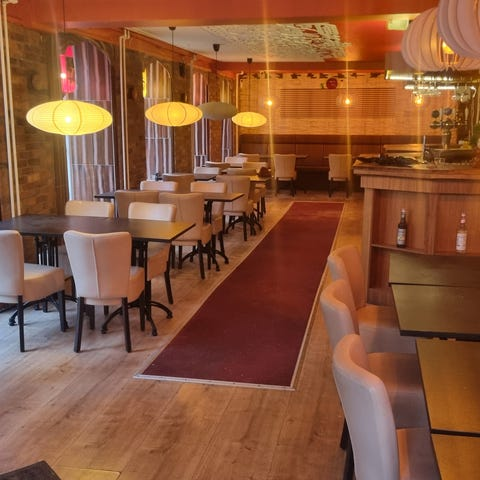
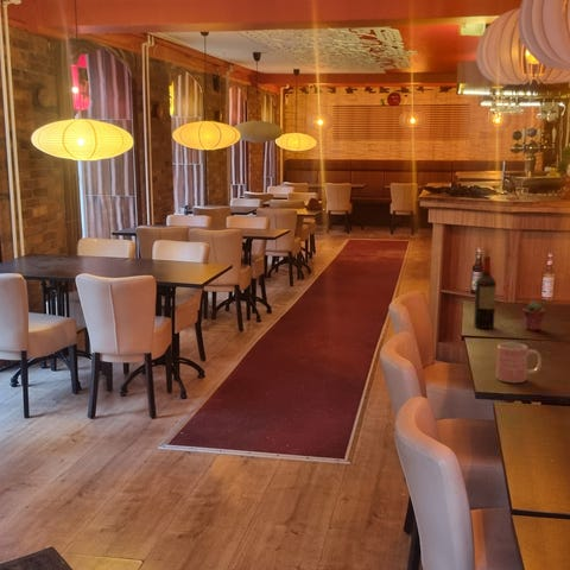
+ potted succulent [521,300,546,331]
+ wine bottle [473,254,498,330]
+ mug [495,341,543,384]
